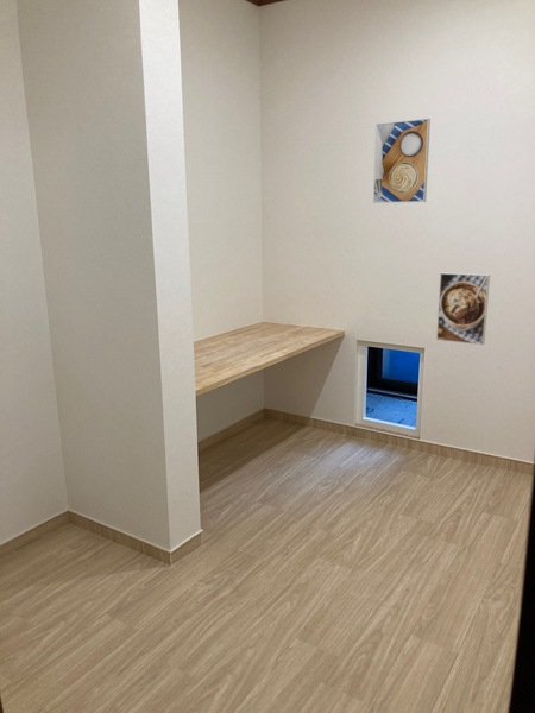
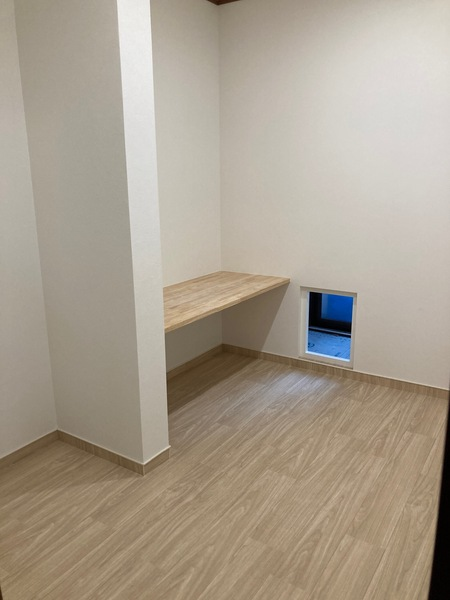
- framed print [435,271,491,346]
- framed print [372,118,432,204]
